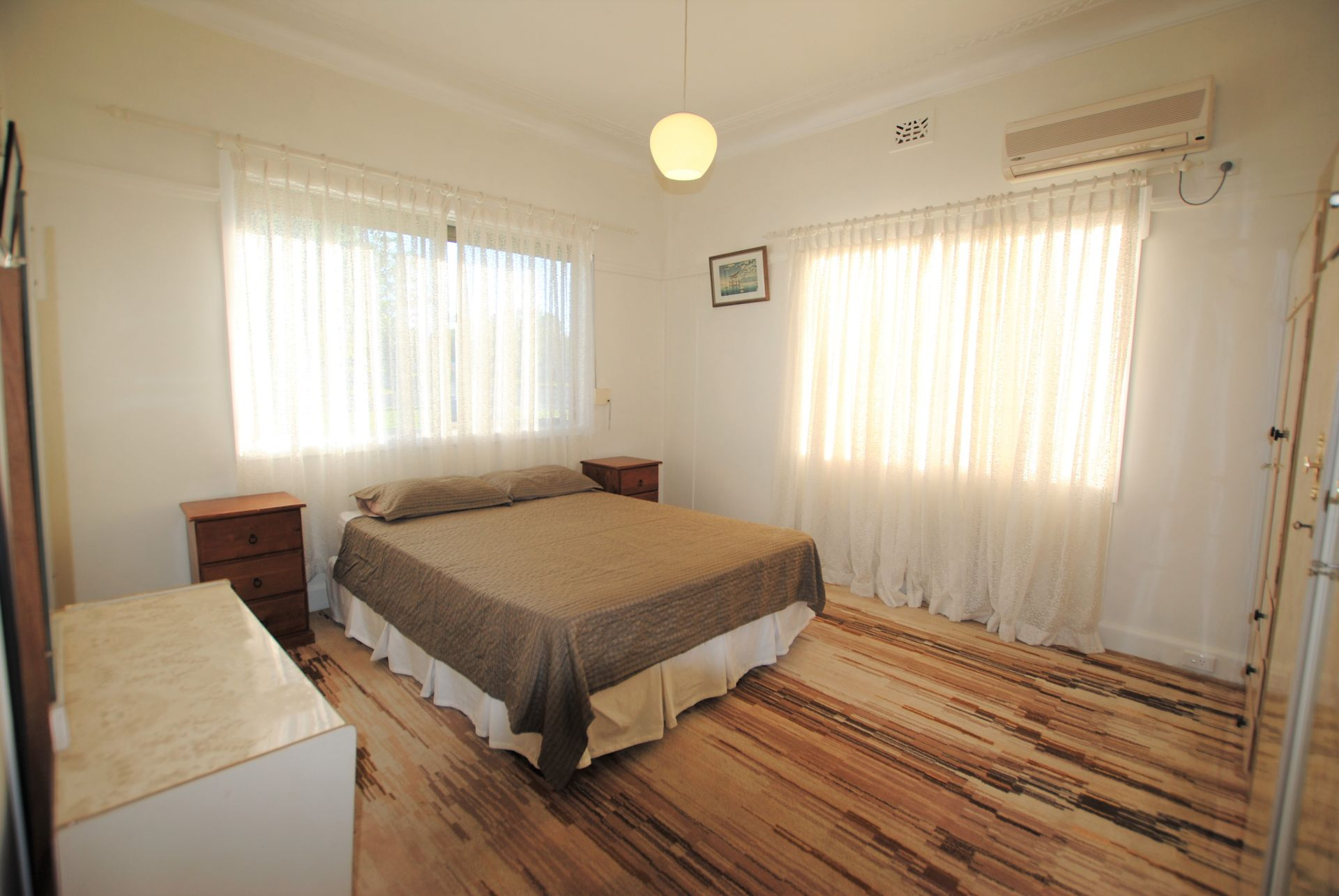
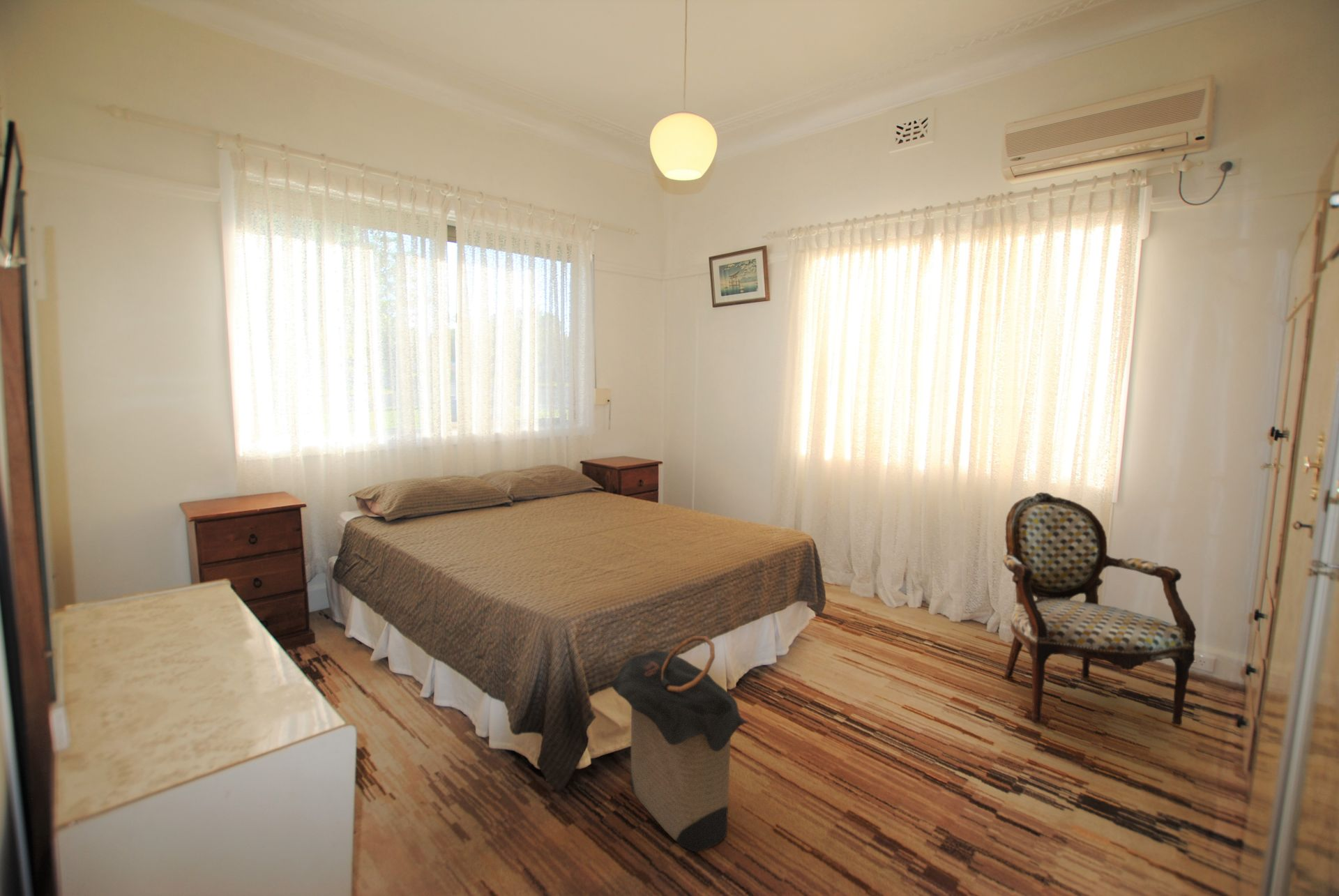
+ armchair [1001,492,1197,727]
+ laundry hamper [611,635,750,852]
